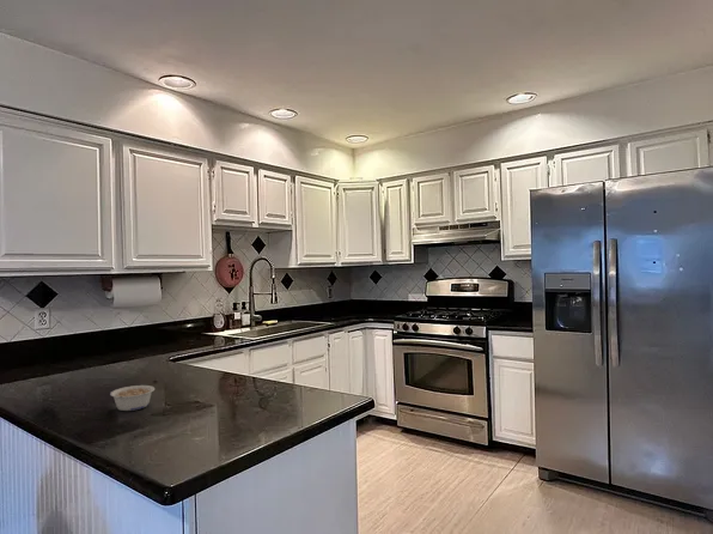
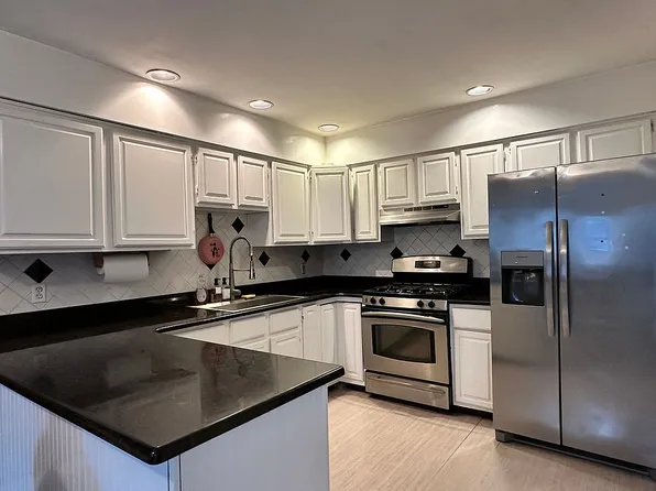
- legume [109,384,156,412]
